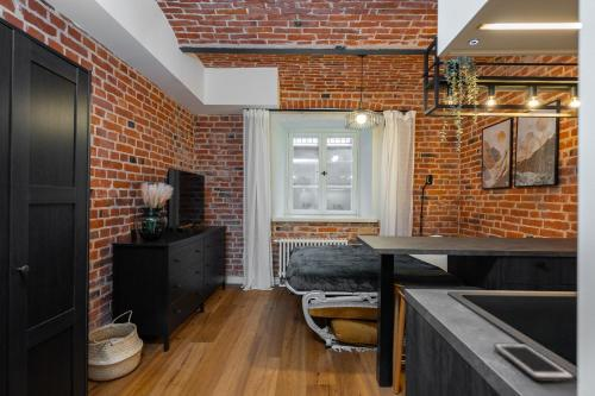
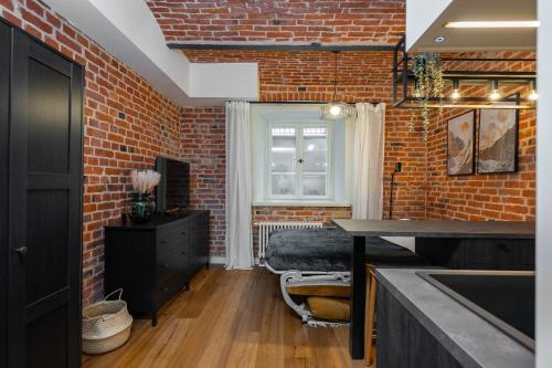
- cell phone [493,342,576,383]
